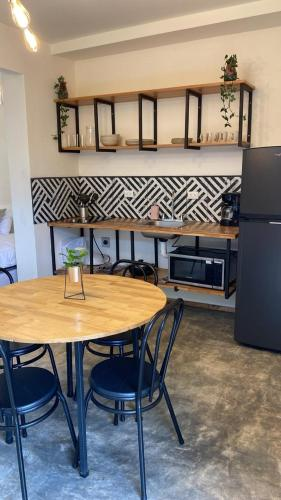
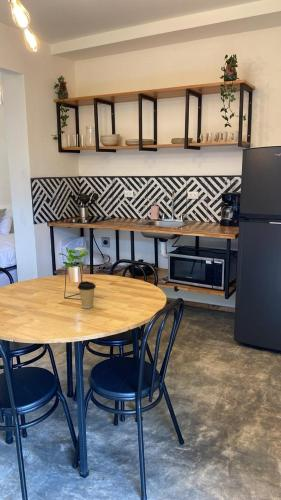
+ coffee cup [77,280,97,309]
